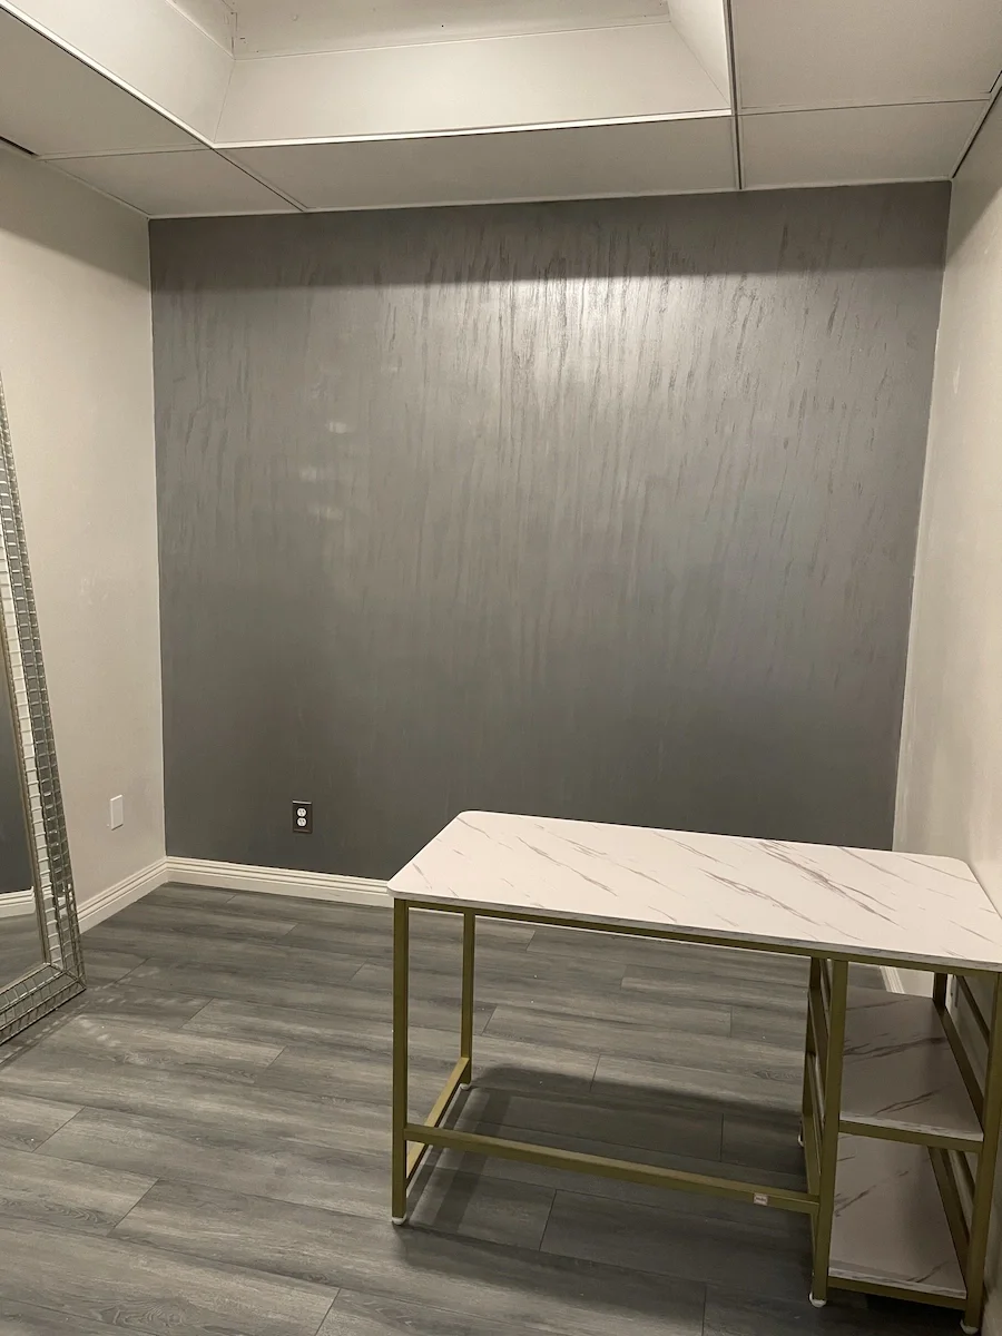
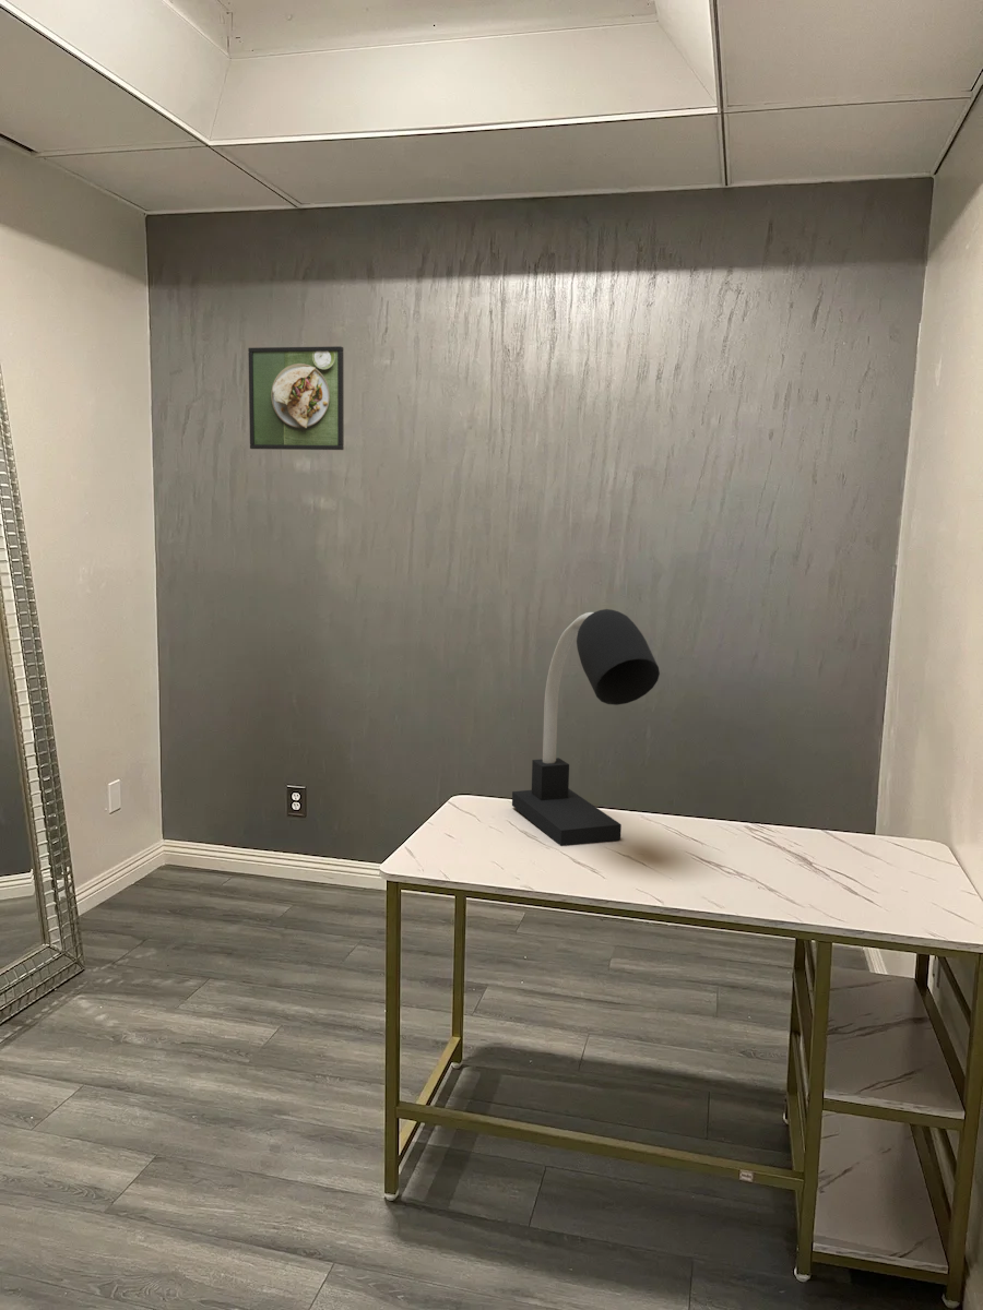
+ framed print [247,345,345,451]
+ desk lamp [511,608,661,847]
